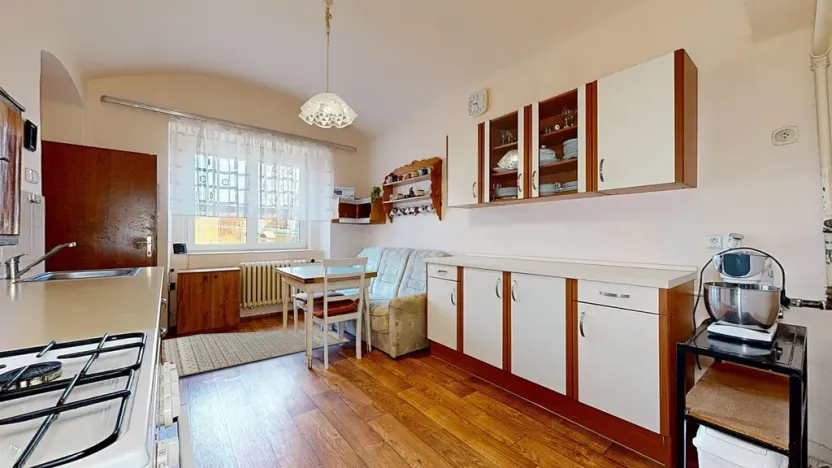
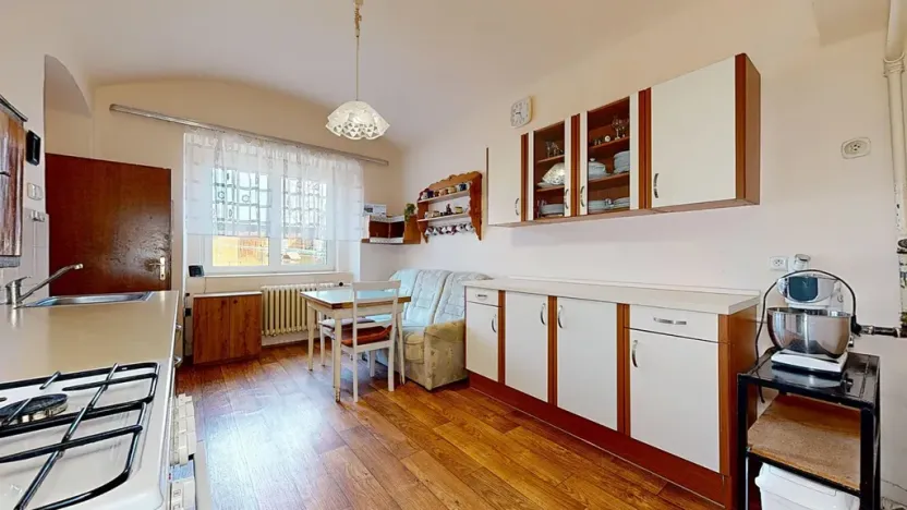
- rug [161,328,351,377]
